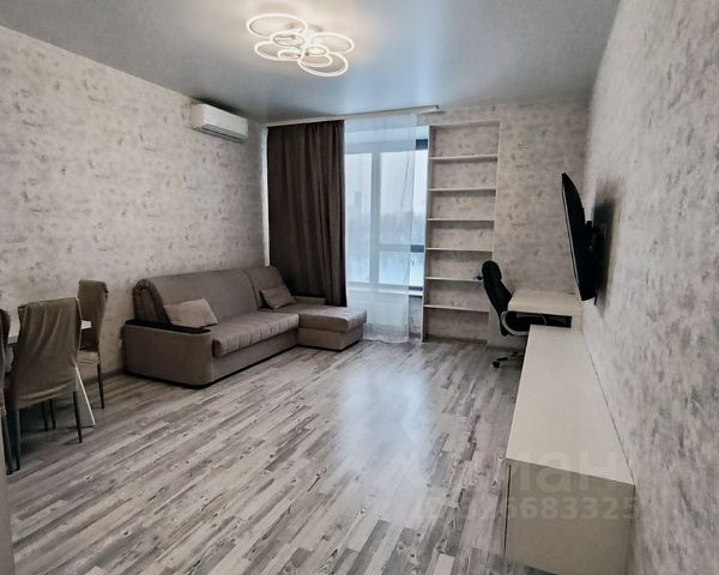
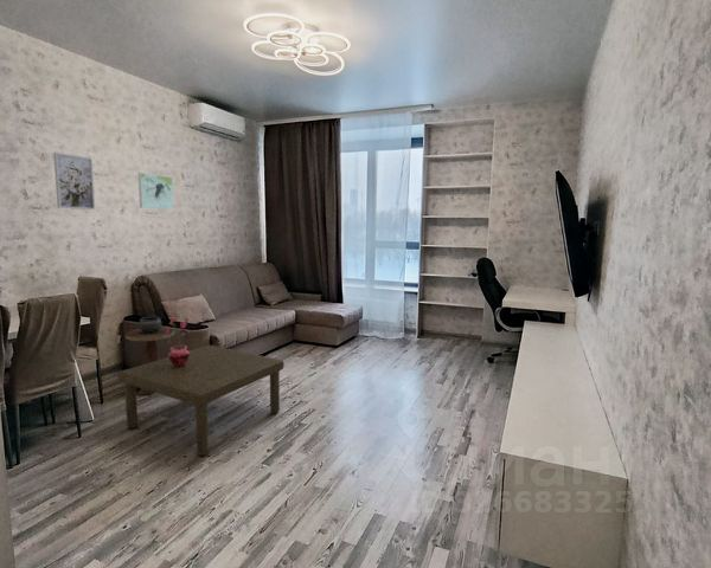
+ coffee table [116,344,286,457]
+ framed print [137,172,175,211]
+ side table [124,316,177,396]
+ potted plant [165,314,191,367]
+ wall art [52,151,96,211]
